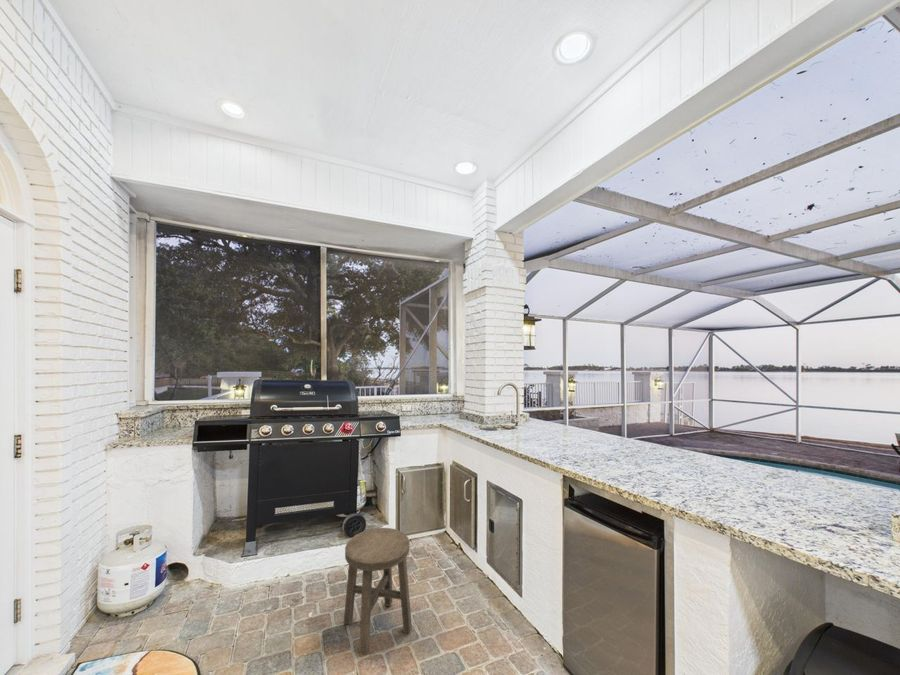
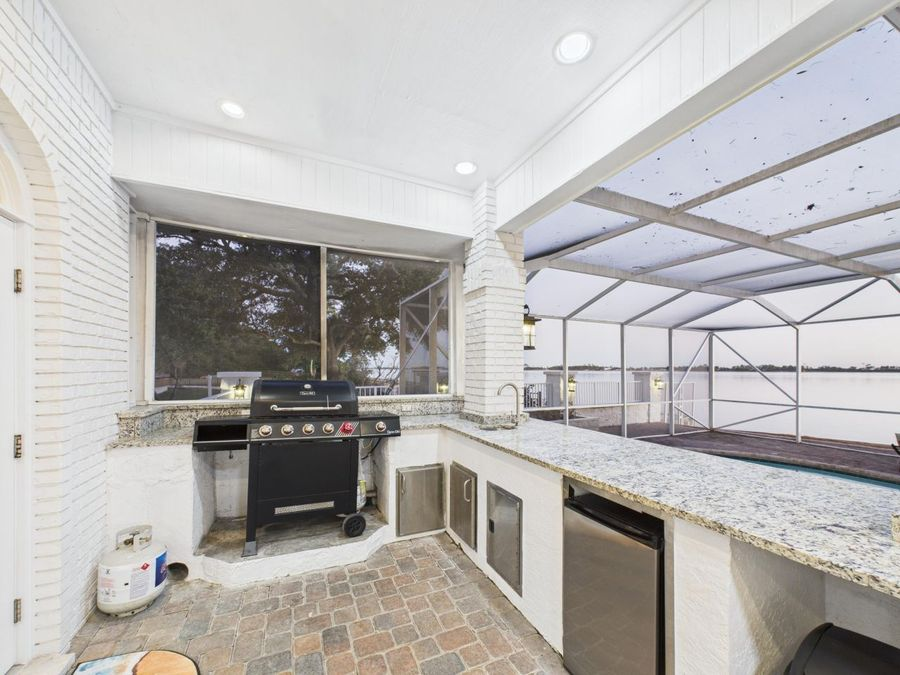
- stool [343,527,413,656]
